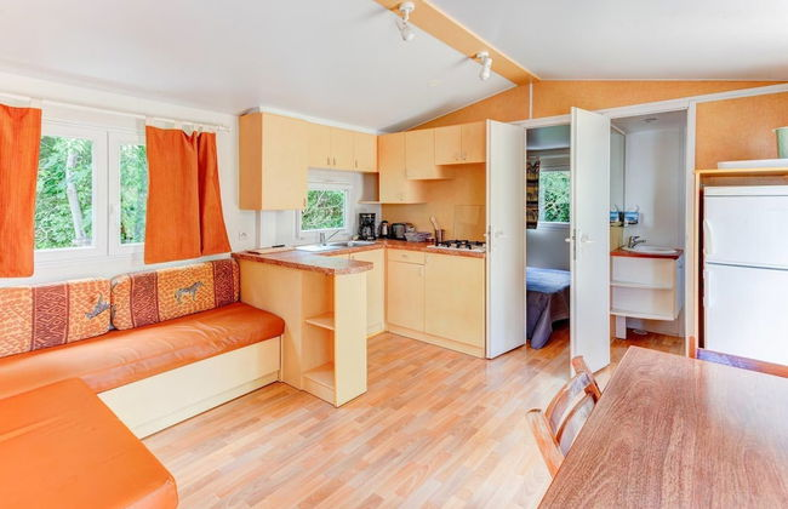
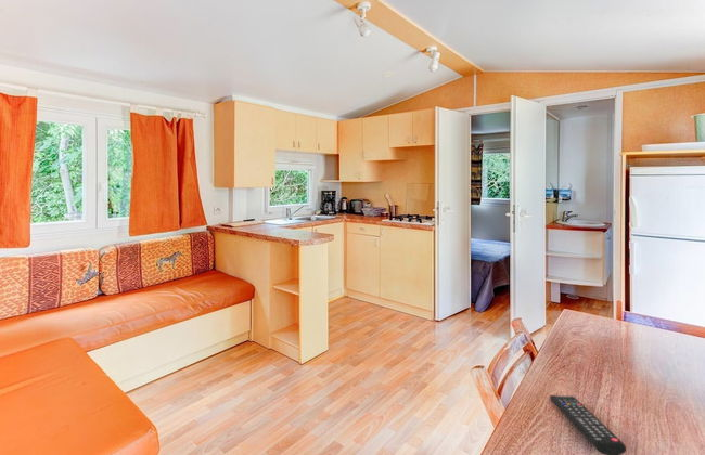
+ remote control [549,394,627,455]
